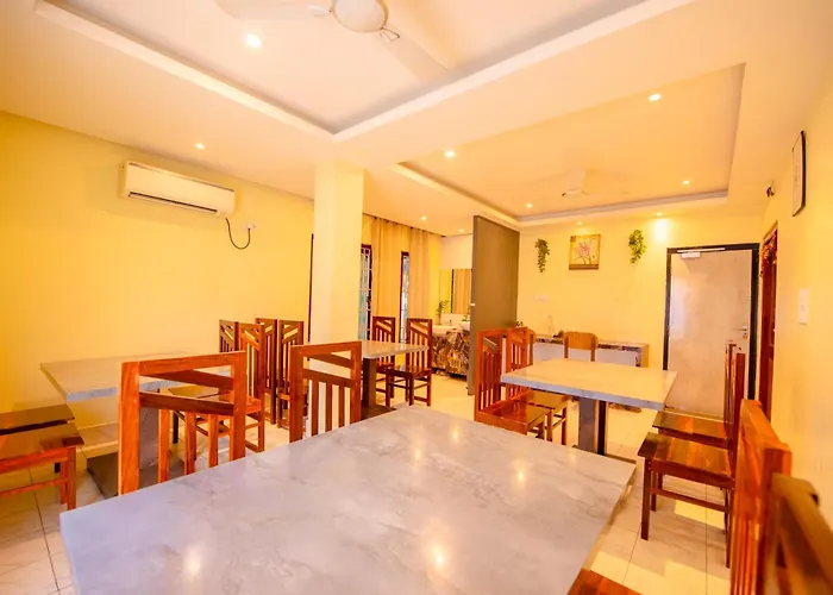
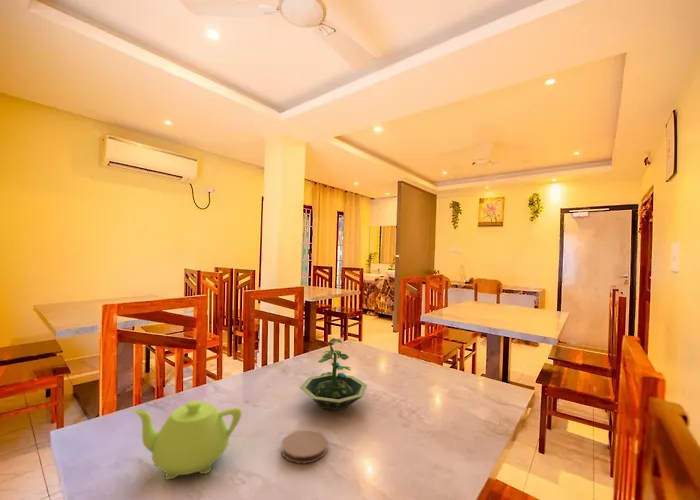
+ teapot [132,399,242,480]
+ terrarium [299,337,368,411]
+ coaster [280,429,328,464]
